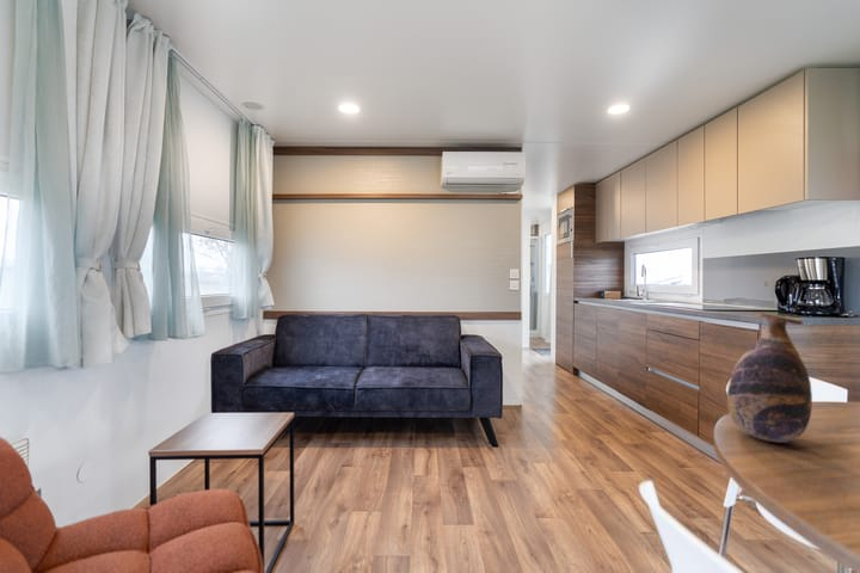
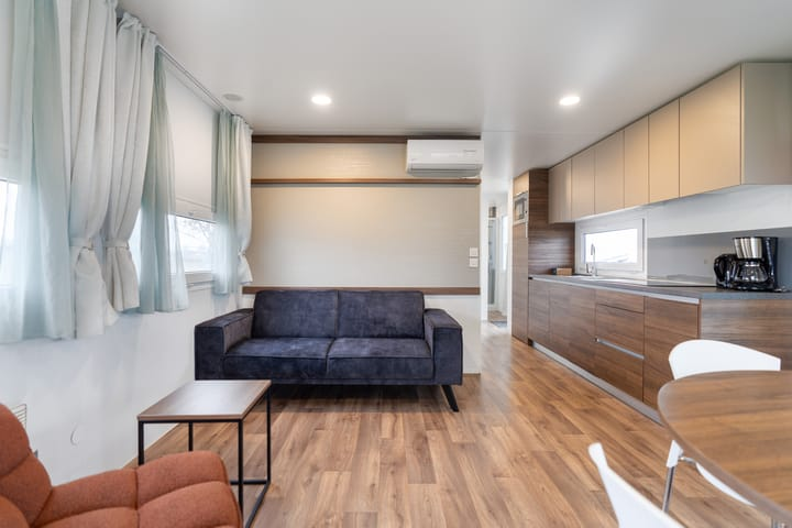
- vase [726,313,813,444]
